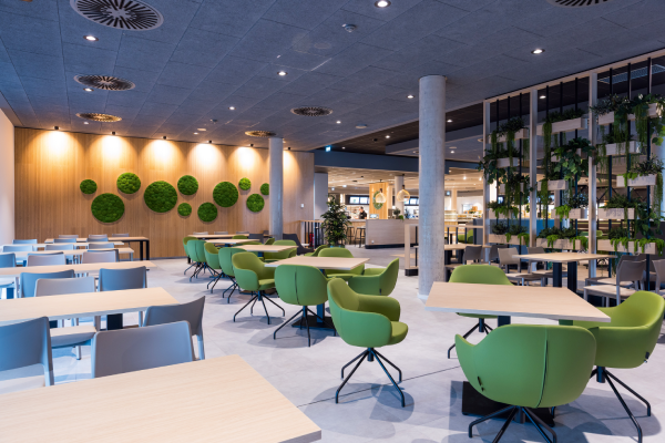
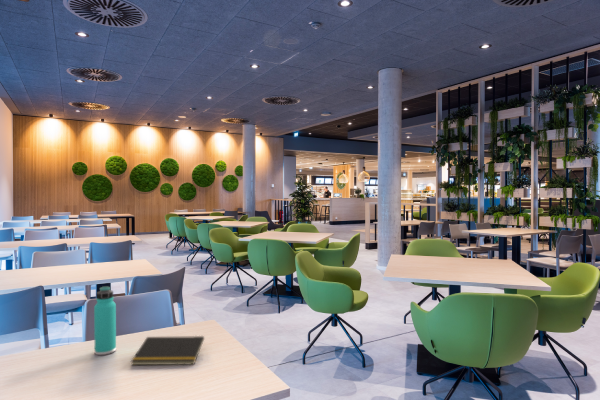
+ thermos bottle [93,285,117,356]
+ notepad [130,335,205,366]
